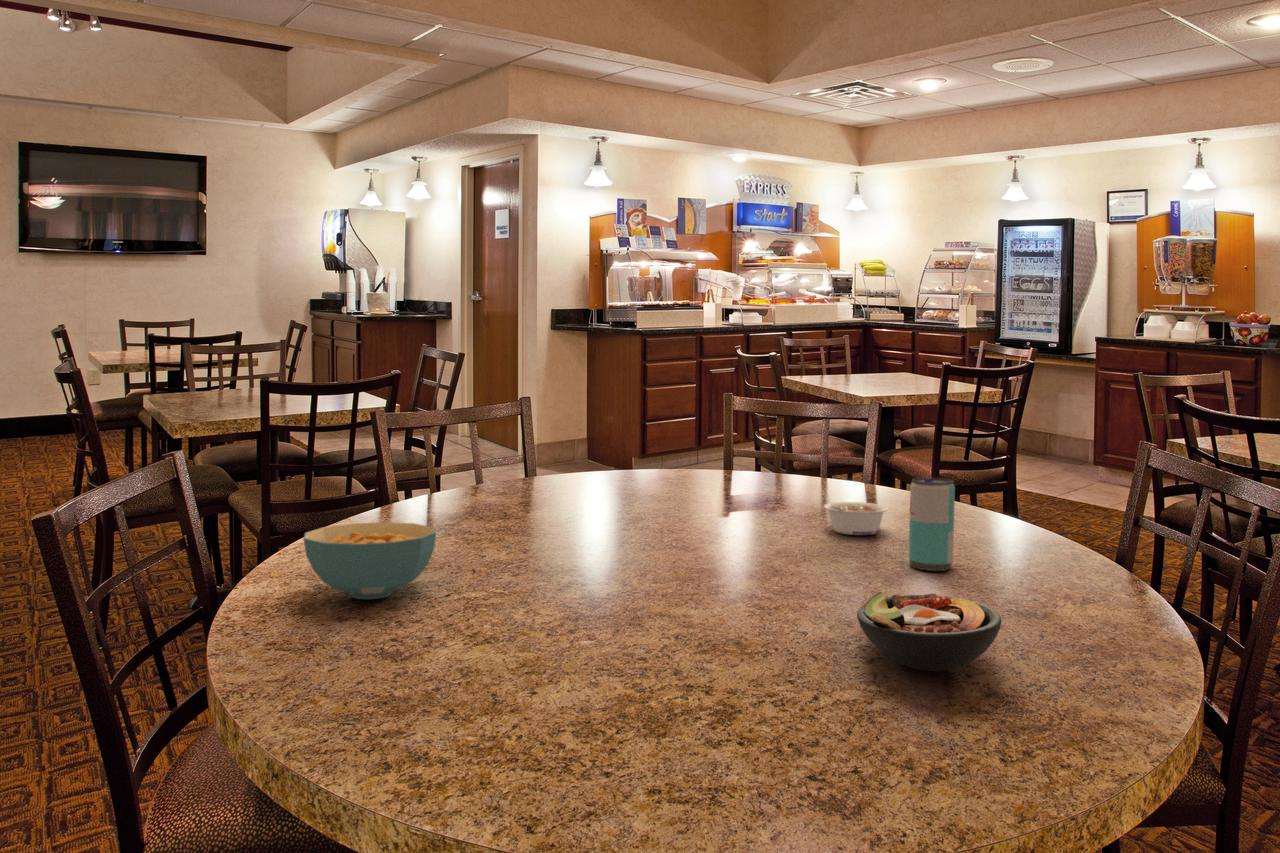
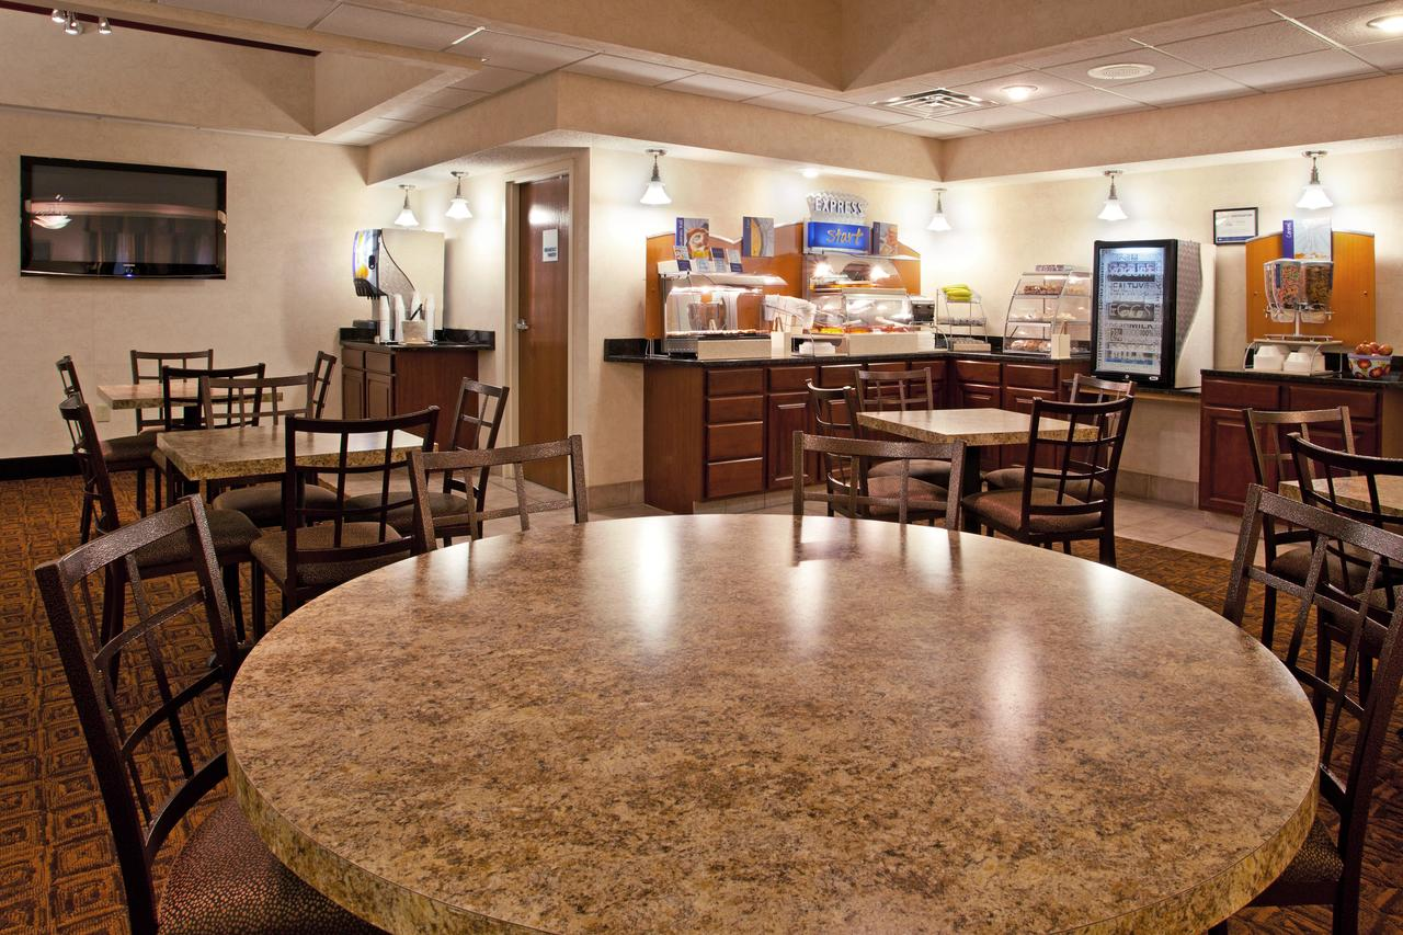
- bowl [856,590,1002,672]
- beverage can [908,477,956,572]
- legume [822,501,889,536]
- cereal bowl [303,521,437,600]
